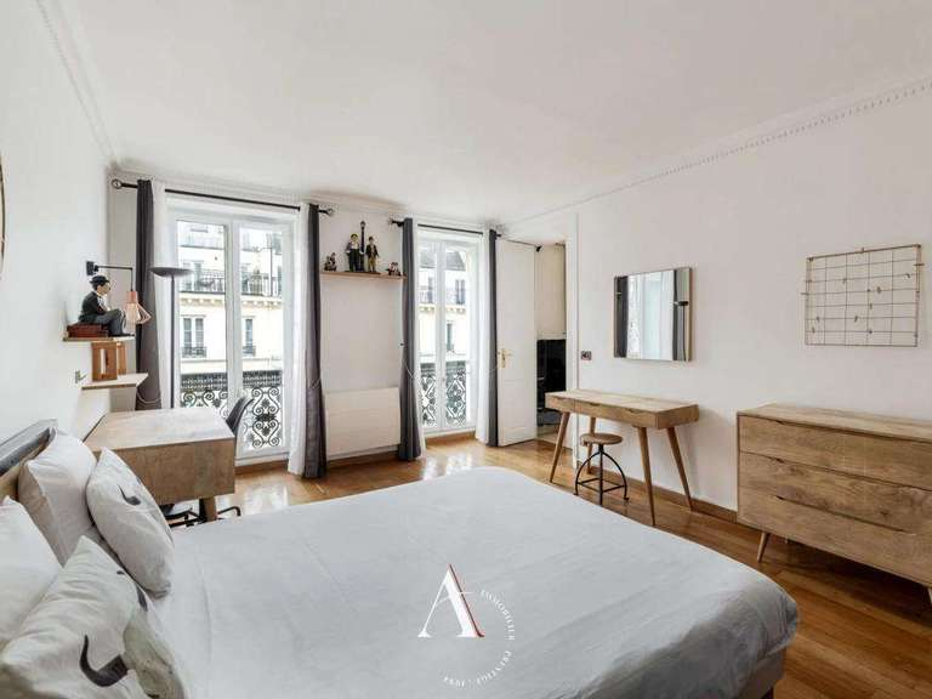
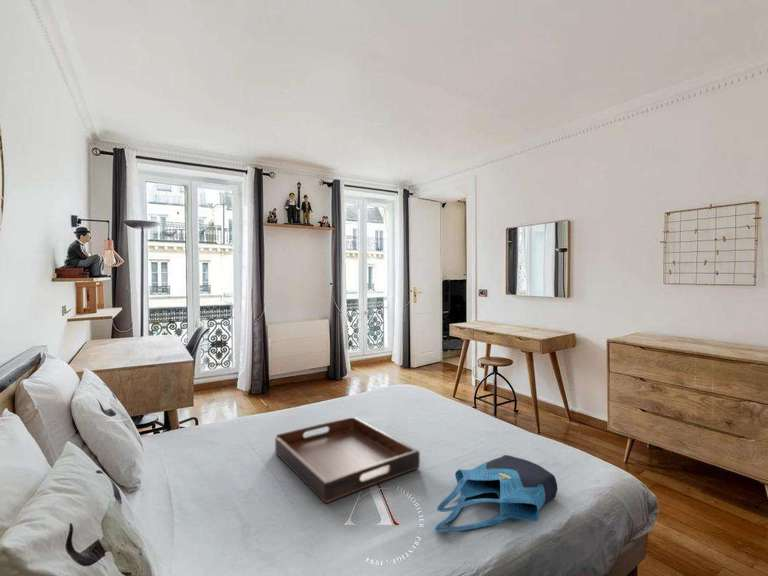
+ tote bag [433,454,558,533]
+ serving tray [274,415,421,505]
